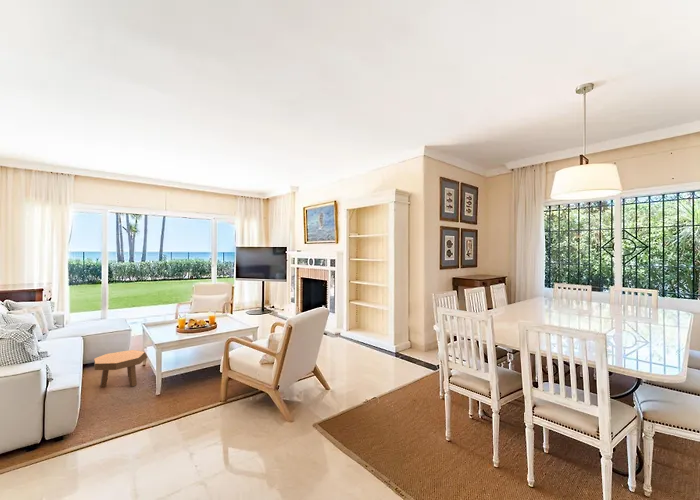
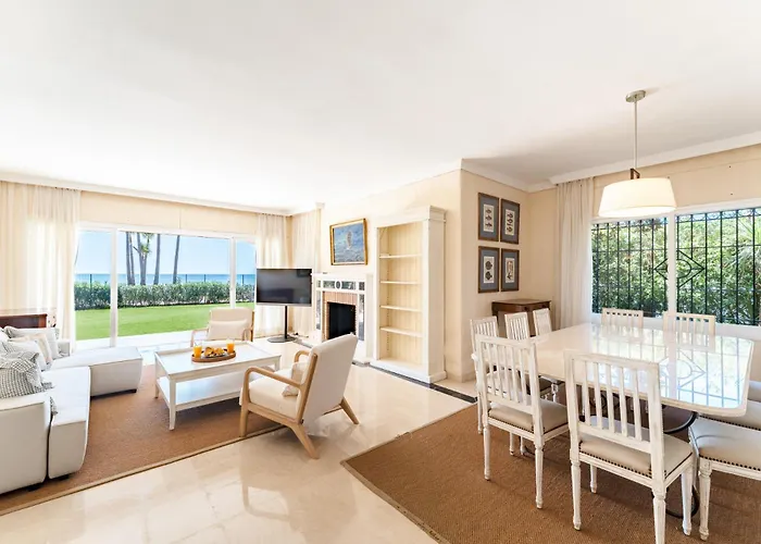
- footstool [93,349,149,388]
